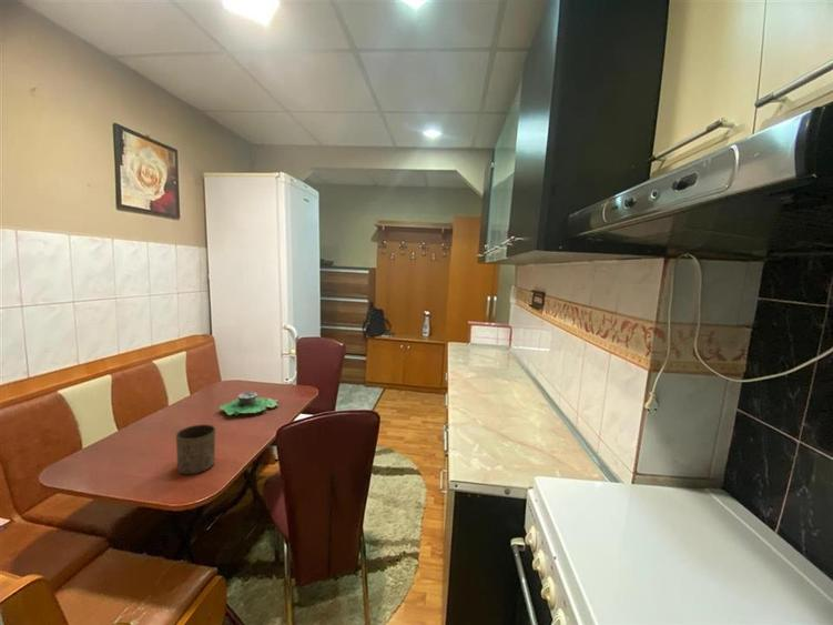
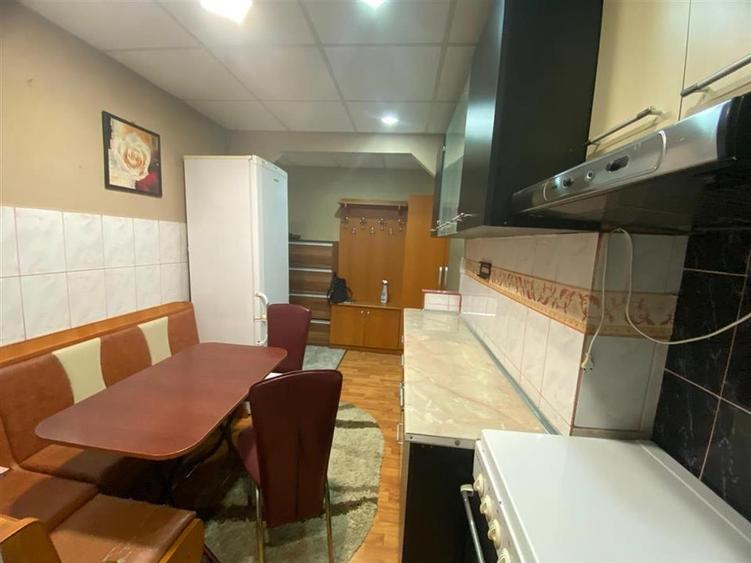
- succulent planter [219,391,280,416]
- cup [175,423,216,475]
